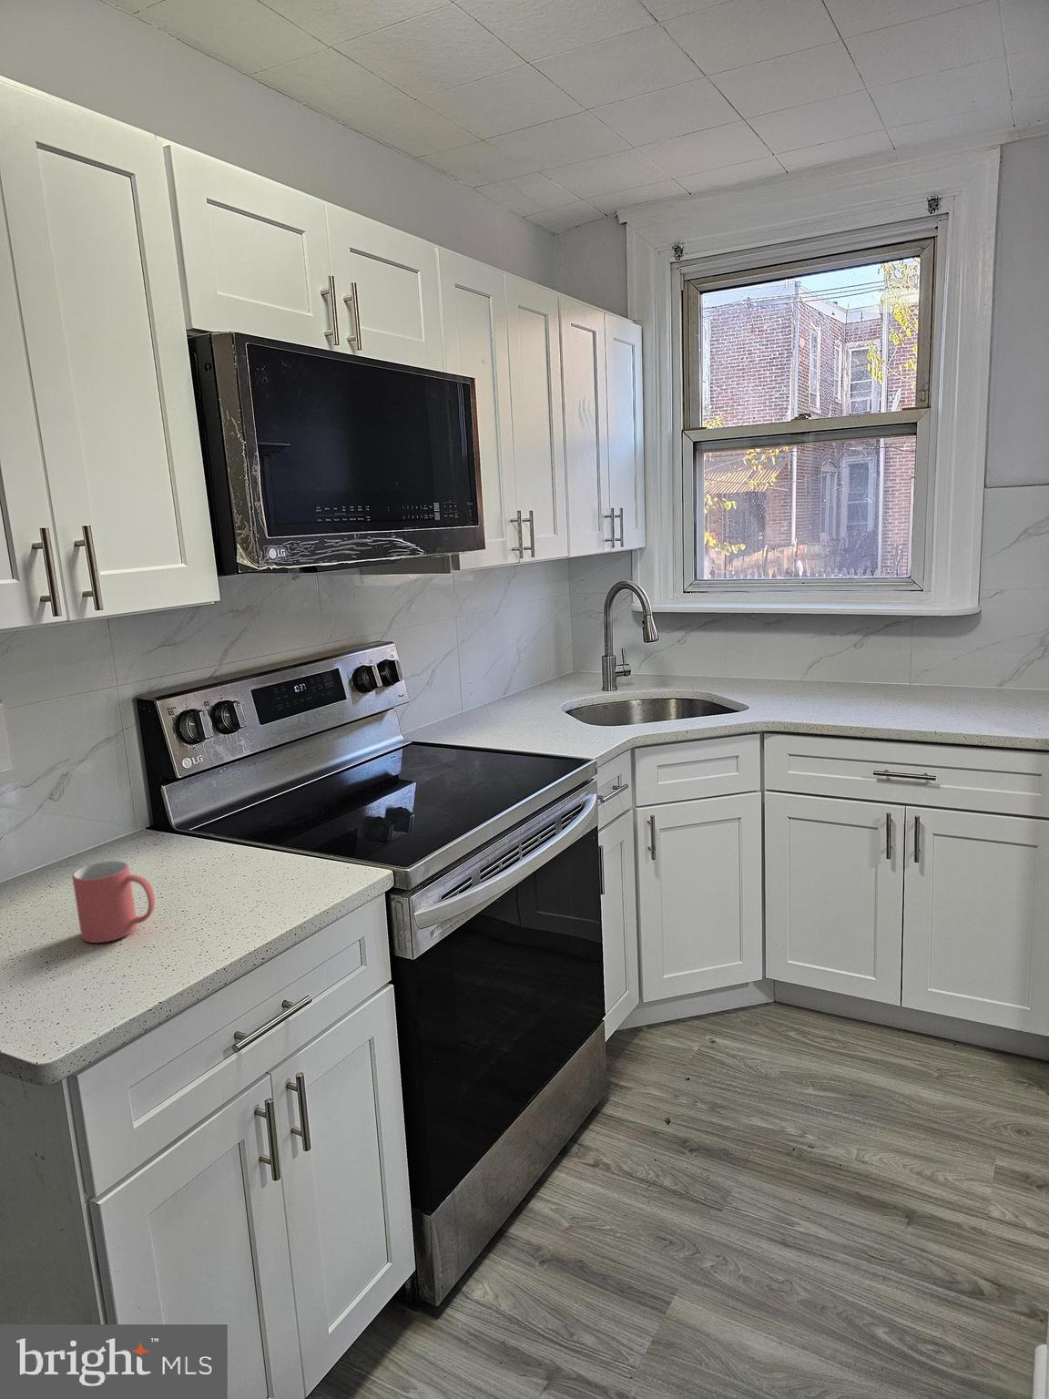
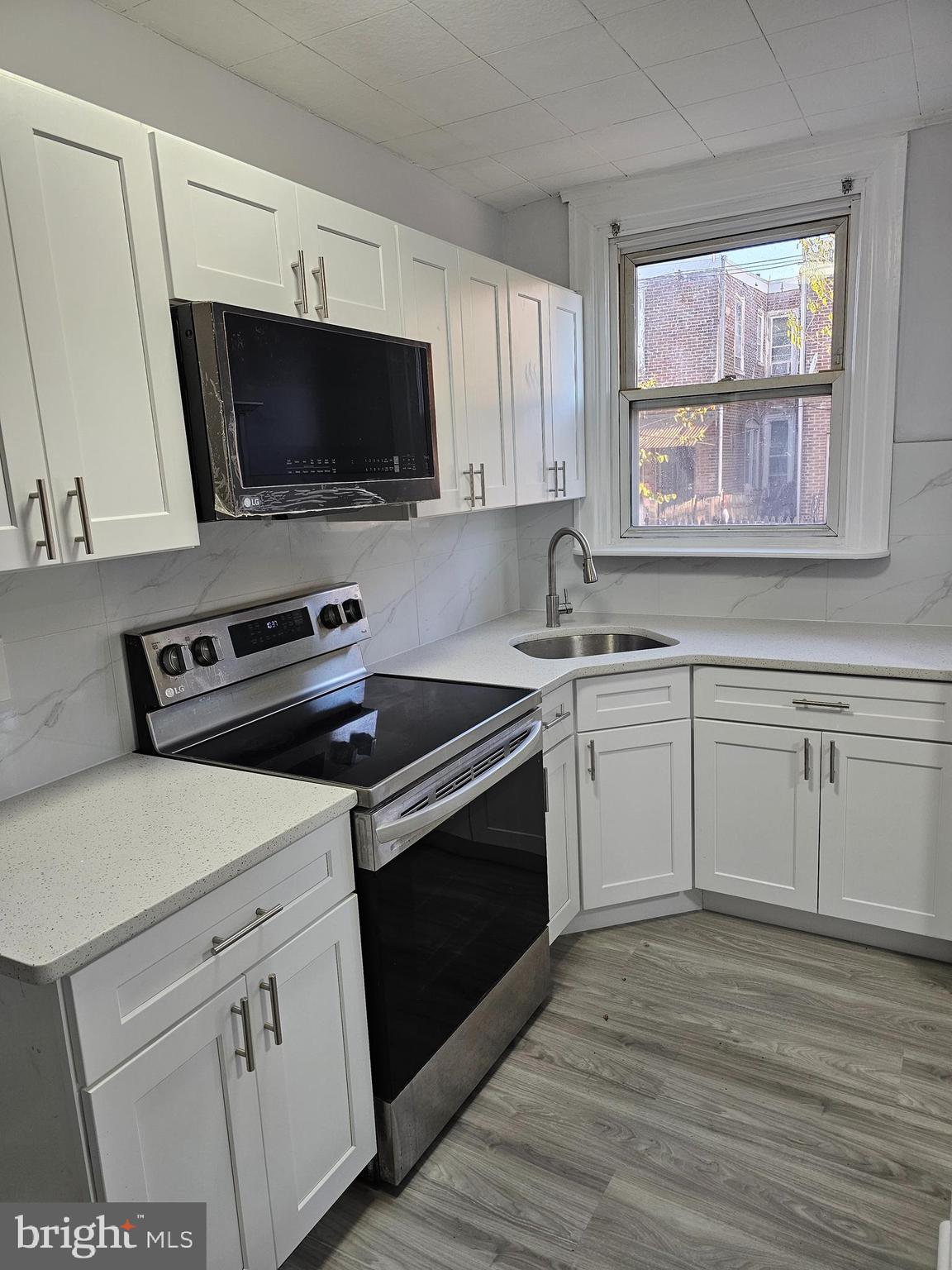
- mug [71,860,155,944]
